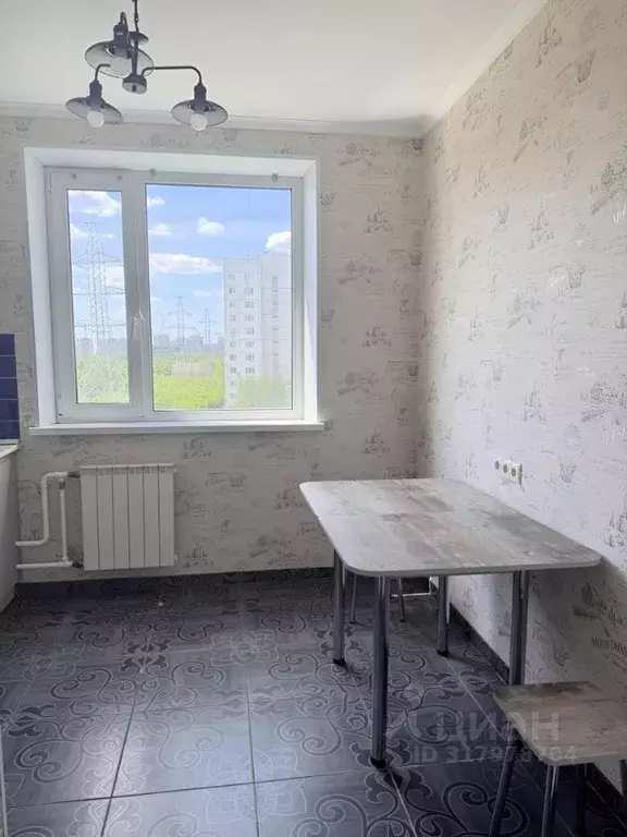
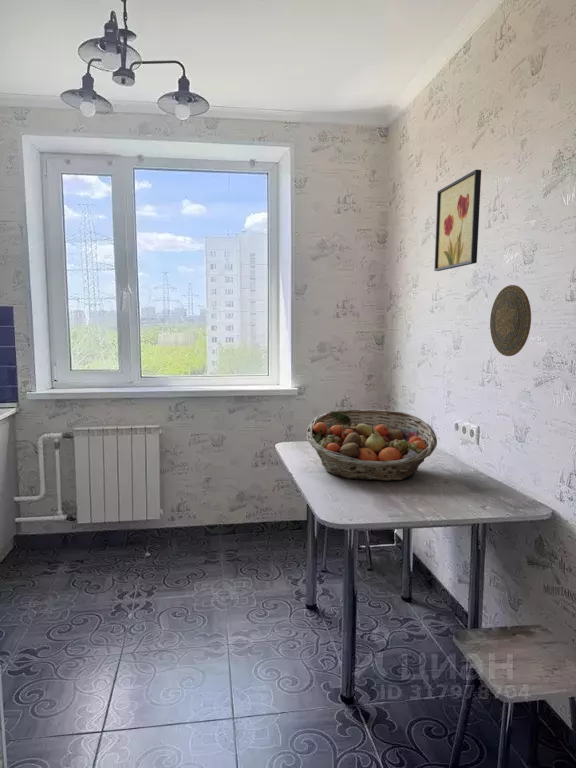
+ decorative plate [489,284,532,357]
+ fruit basket [306,409,438,482]
+ wall art [433,169,482,272]
